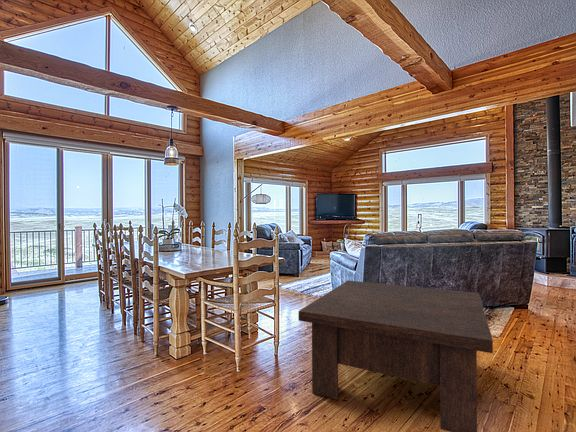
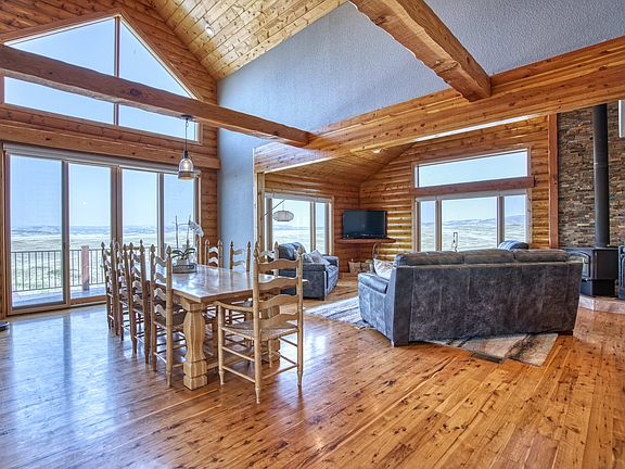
- coffee table [298,280,494,432]
